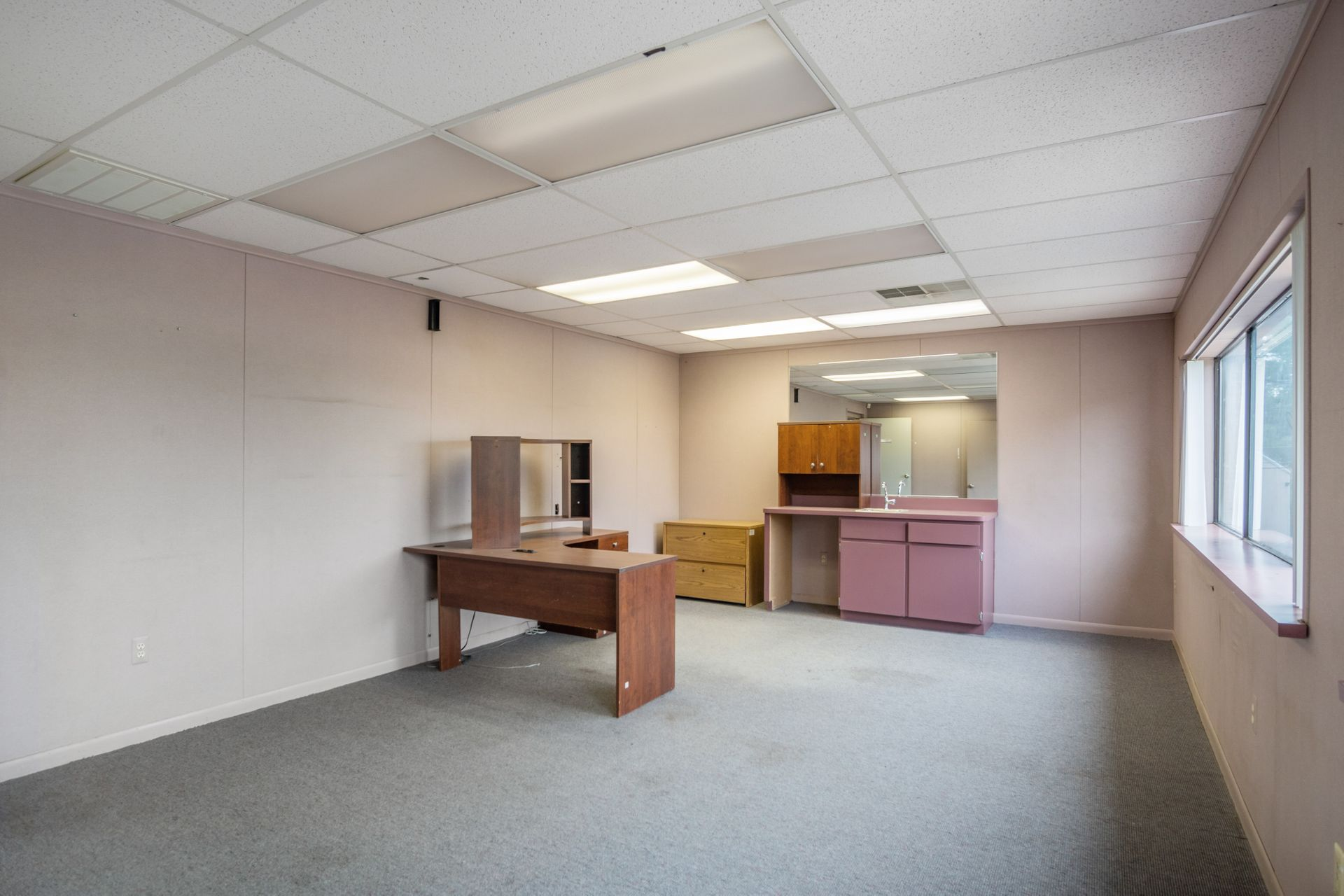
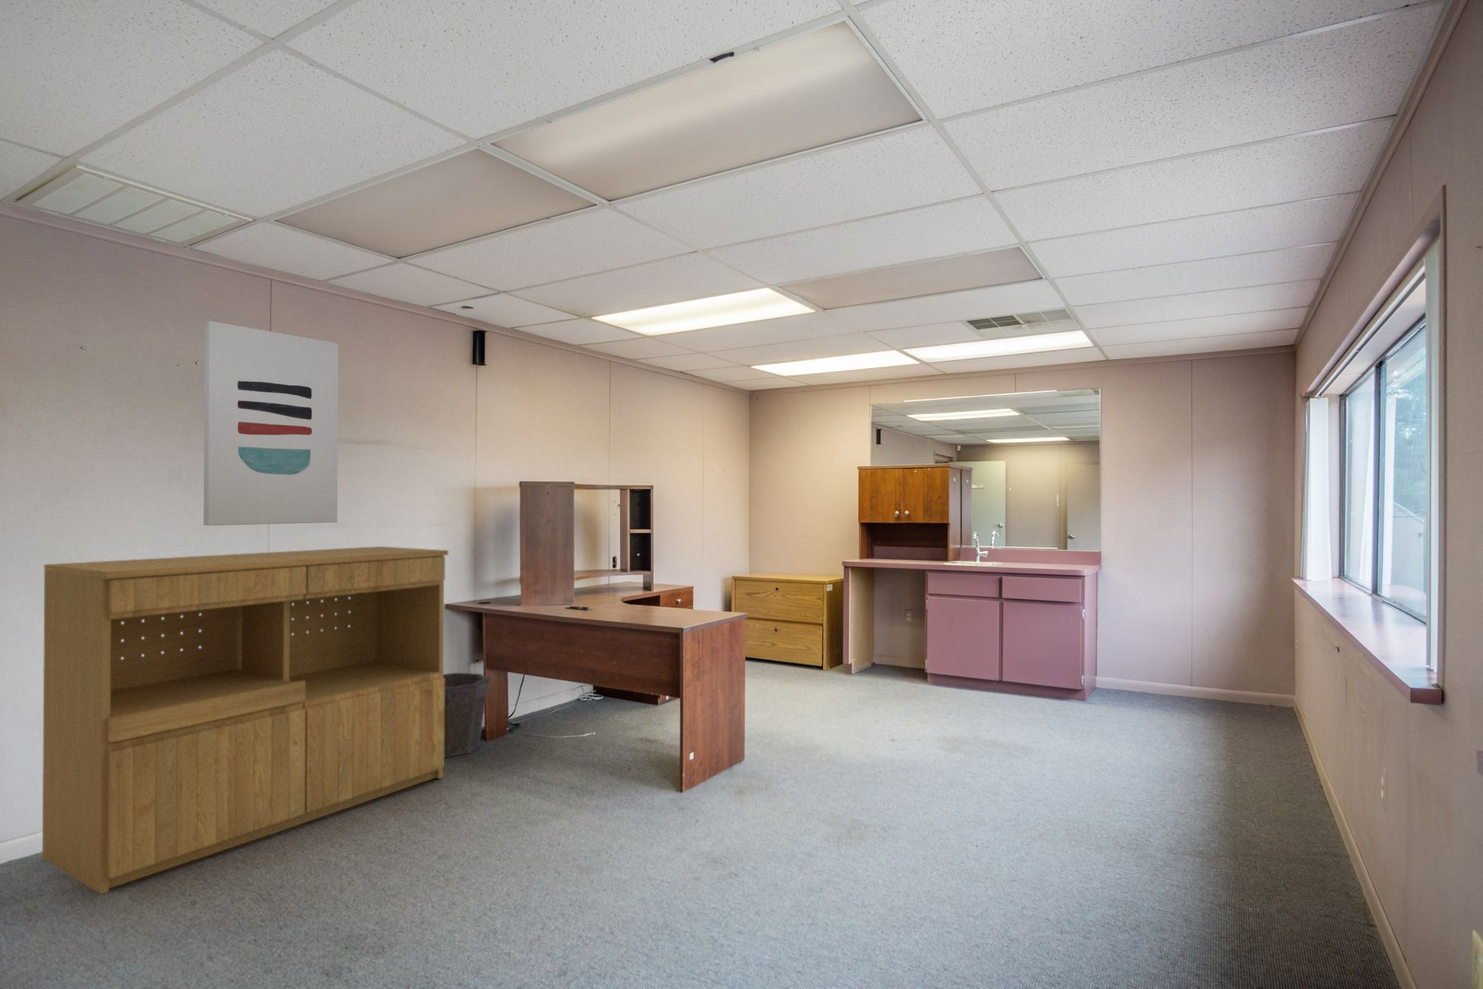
+ wall art [203,320,339,527]
+ waste bin [444,672,490,758]
+ bookcase [42,545,449,895]
